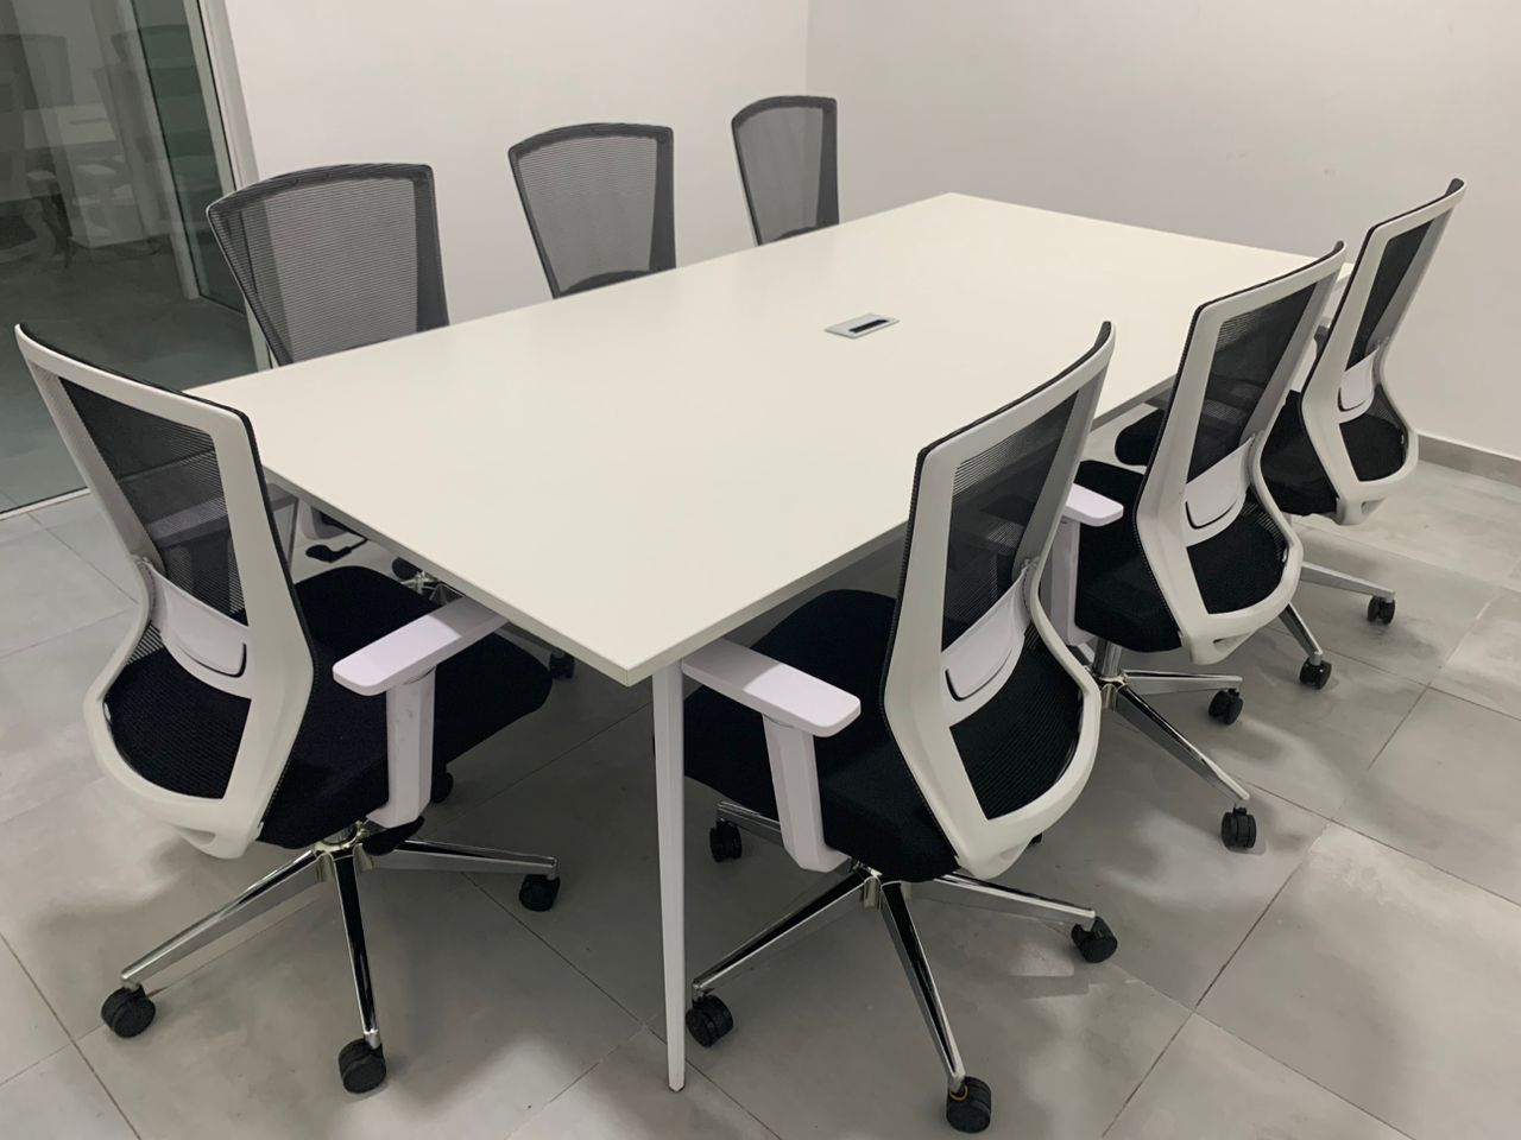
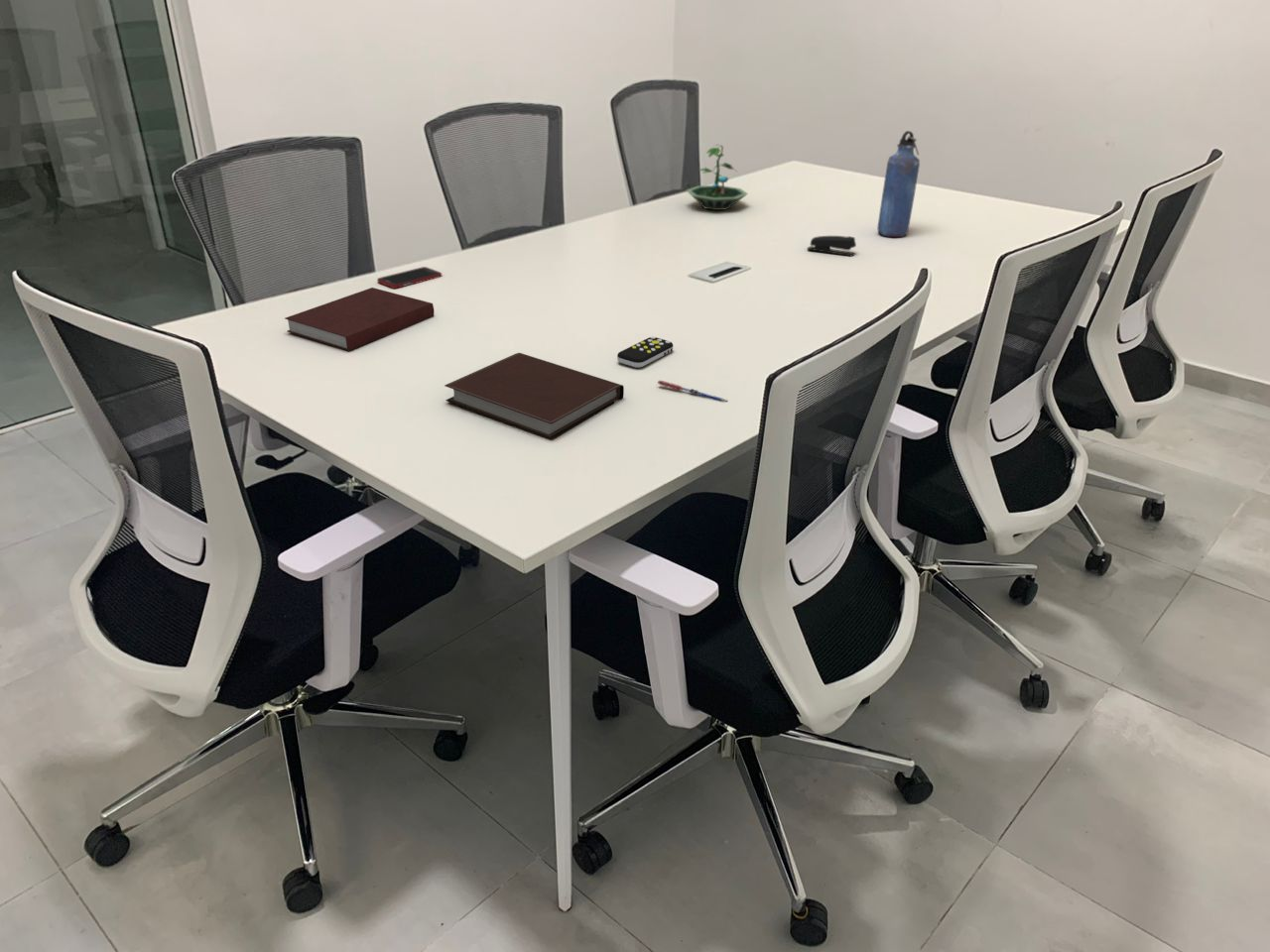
+ water bottle [876,130,921,239]
+ remote control [616,335,674,369]
+ notebook [444,352,625,440]
+ notebook [284,287,435,352]
+ stapler [807,235,857,257]
+ cell phone [376,266,443,290]
+ pen [657,380,728,404]
+ terrarium [686,143,749,211]
